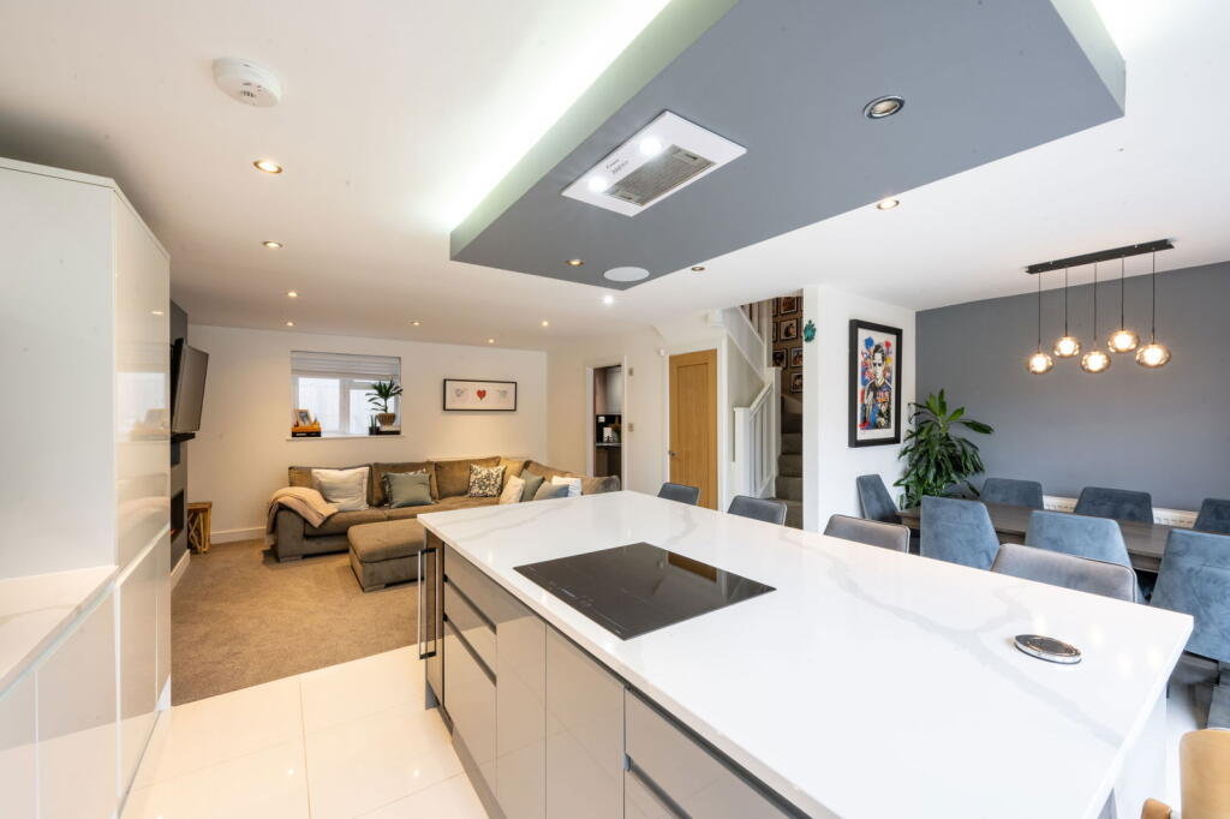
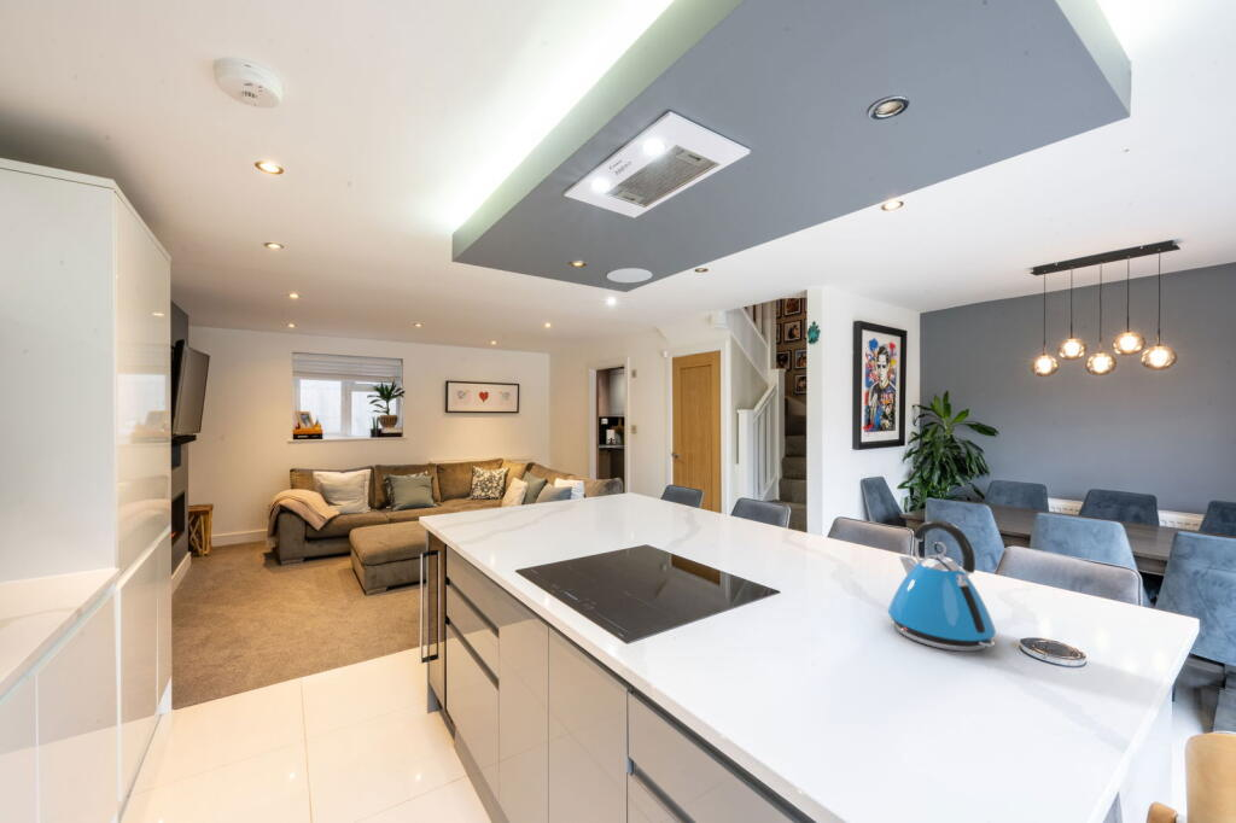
+ kettle [887,518,997,653]
